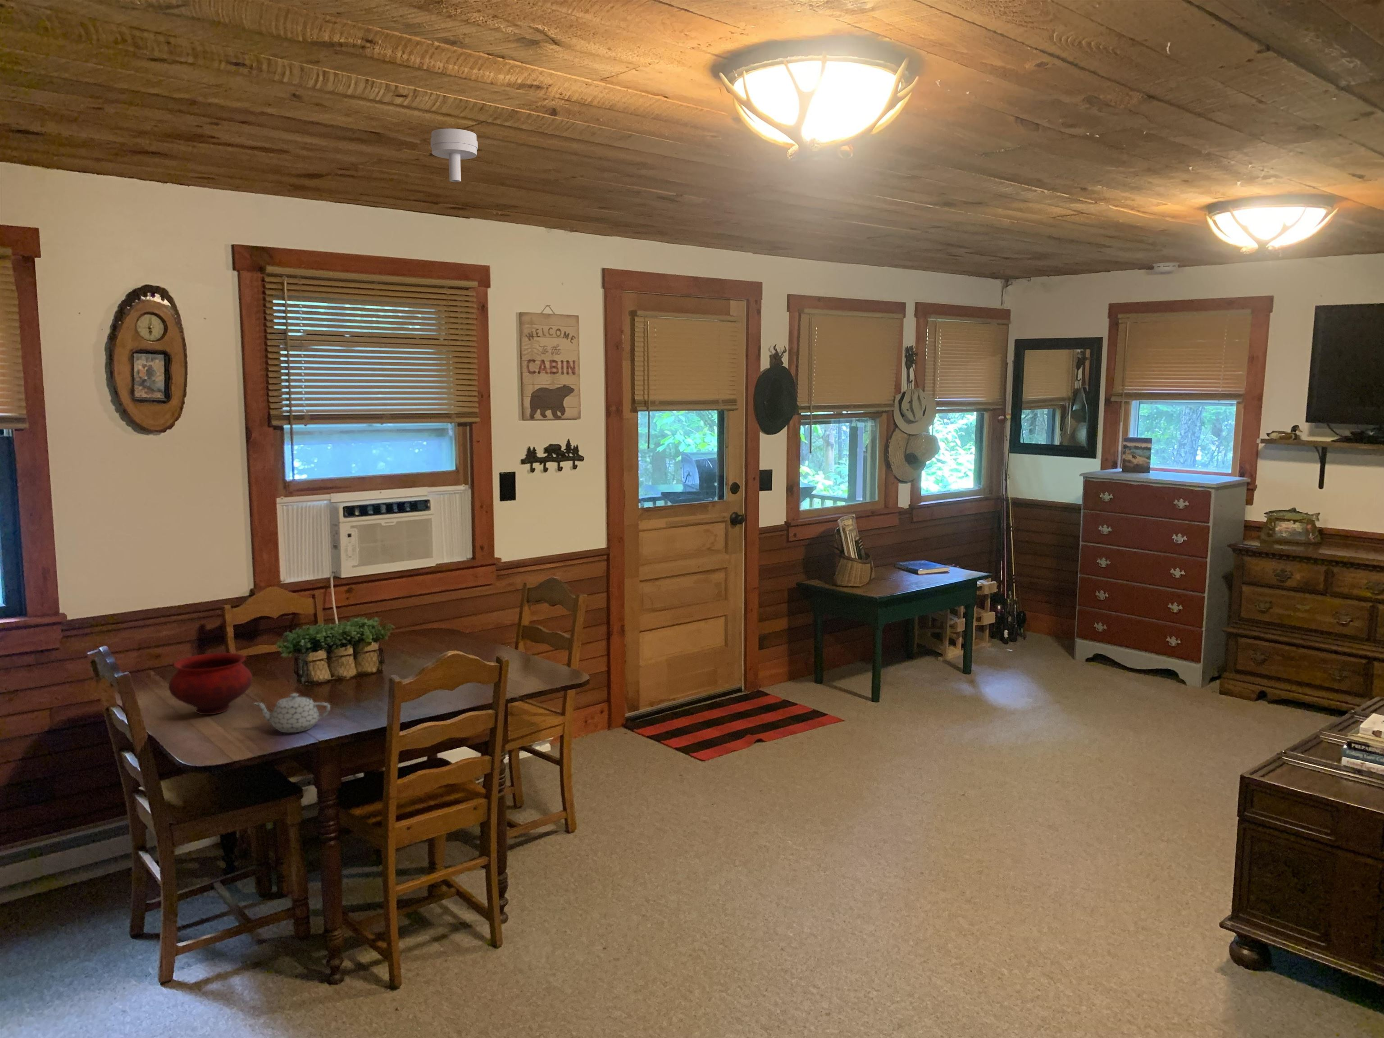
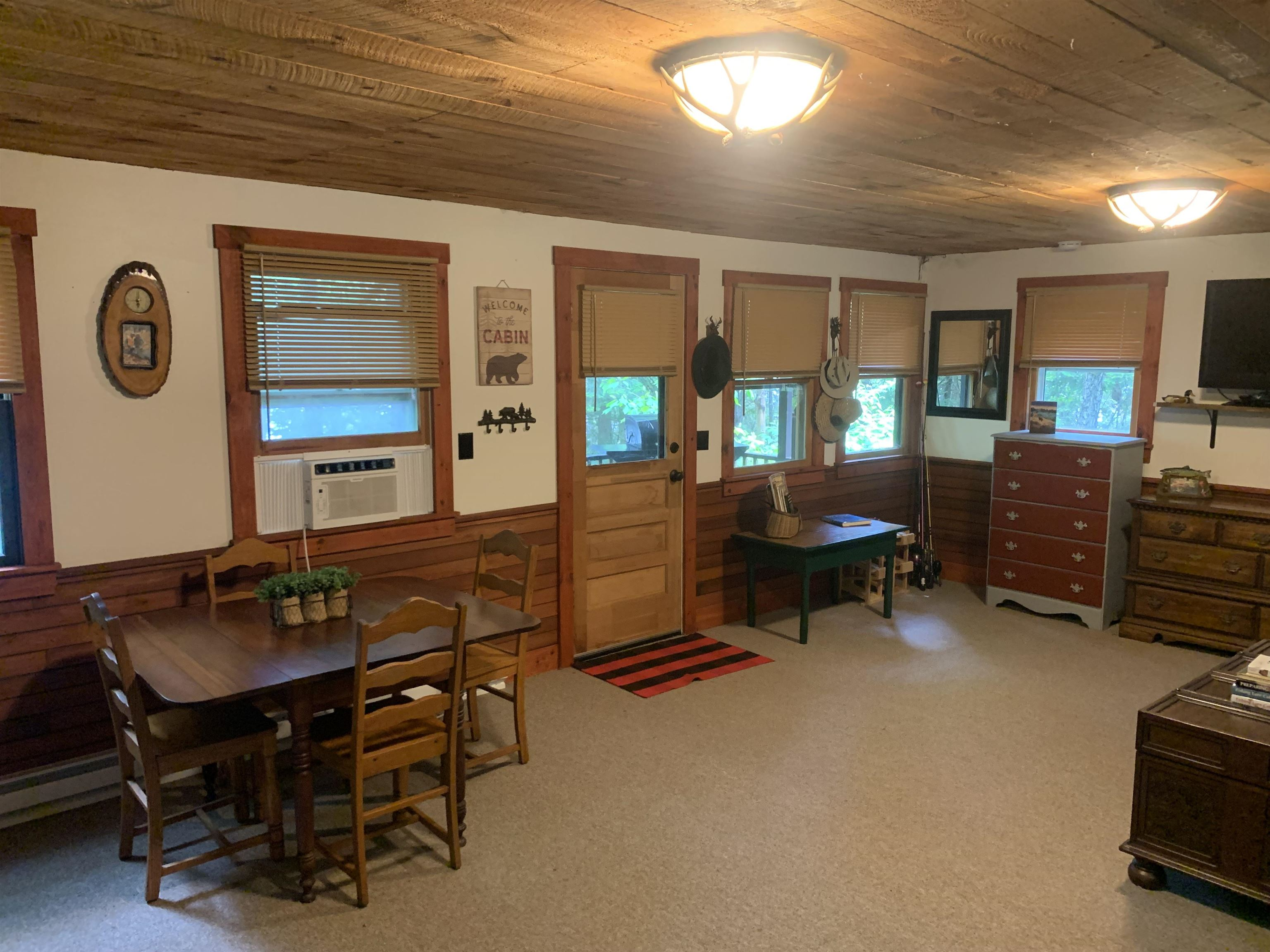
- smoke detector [430,128,478,182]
- teapot [253,692,330,733]
- bowl [168,652,253,715]
